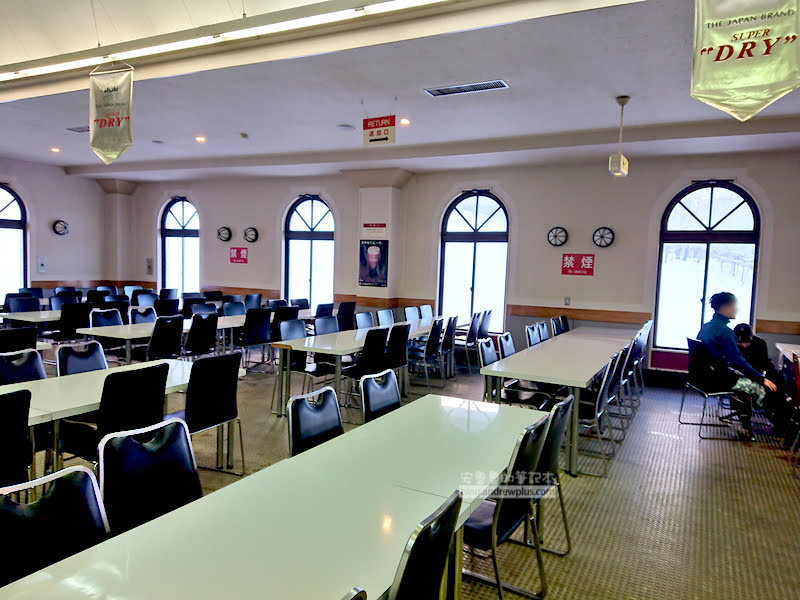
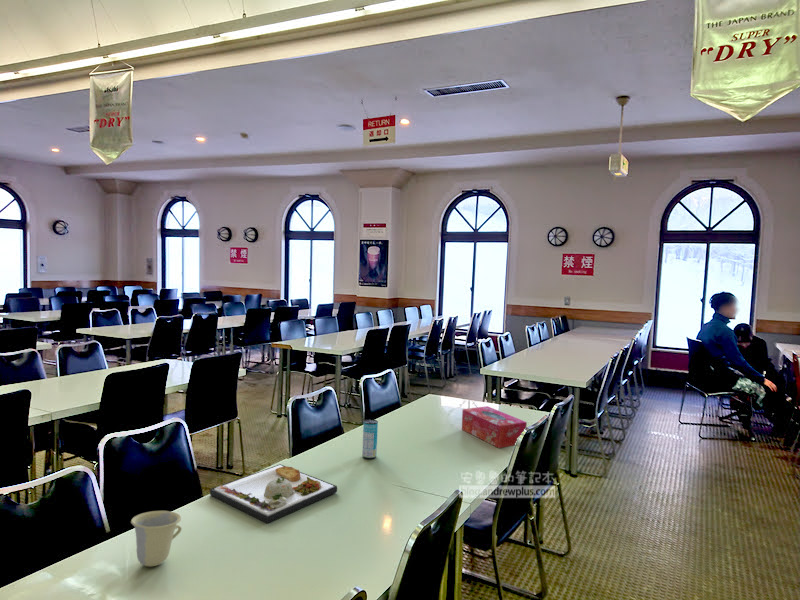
+ beverage can [361,418,379,460]
+ tissue box [461,405,528,449]
+ cup [130,510,183,567]
+ dinner plate [209,463,338,525]
